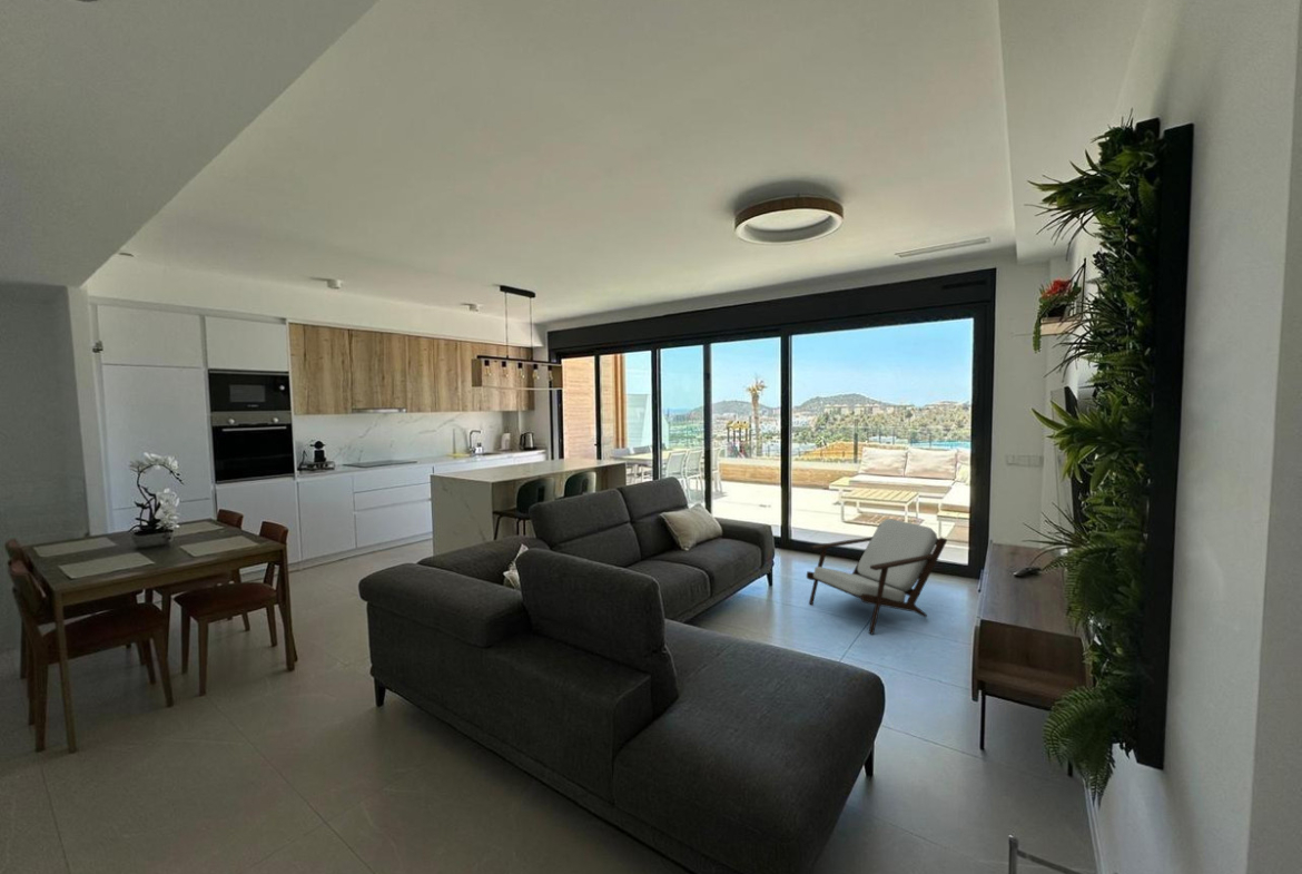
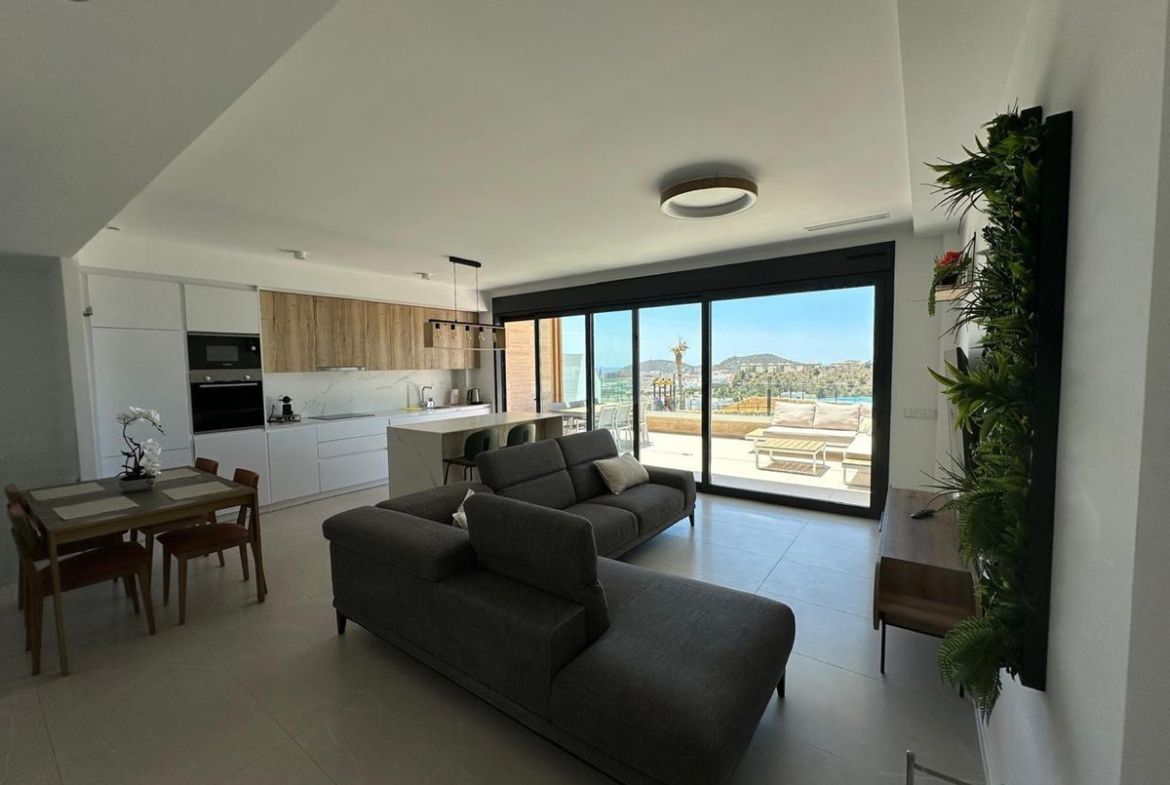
- armchair [806,518,948,636]
